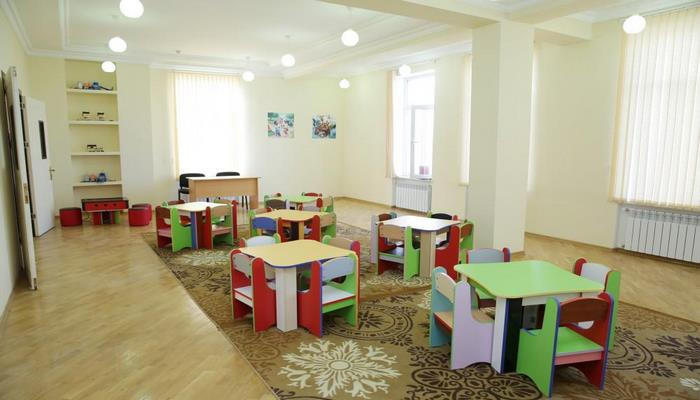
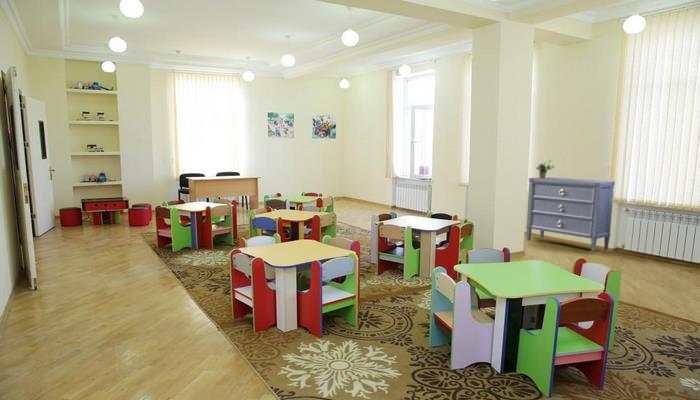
+ dresser [525,177,616,254]
+ potted plant [535,159,556,179]
